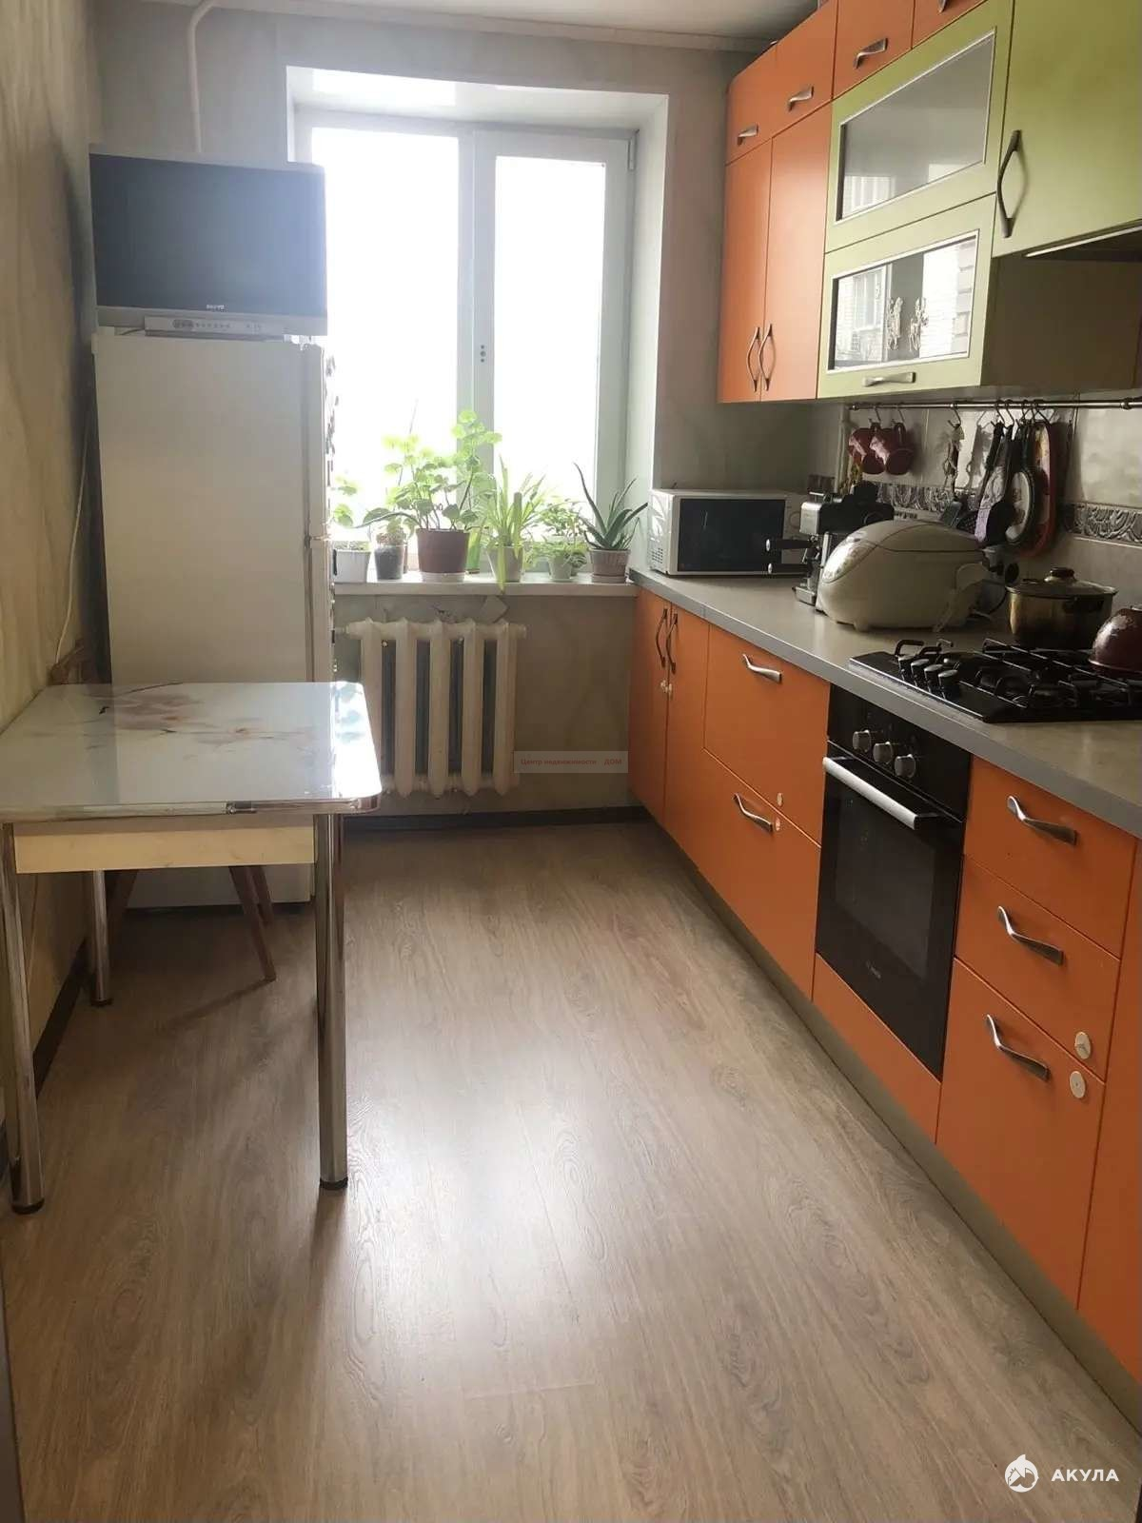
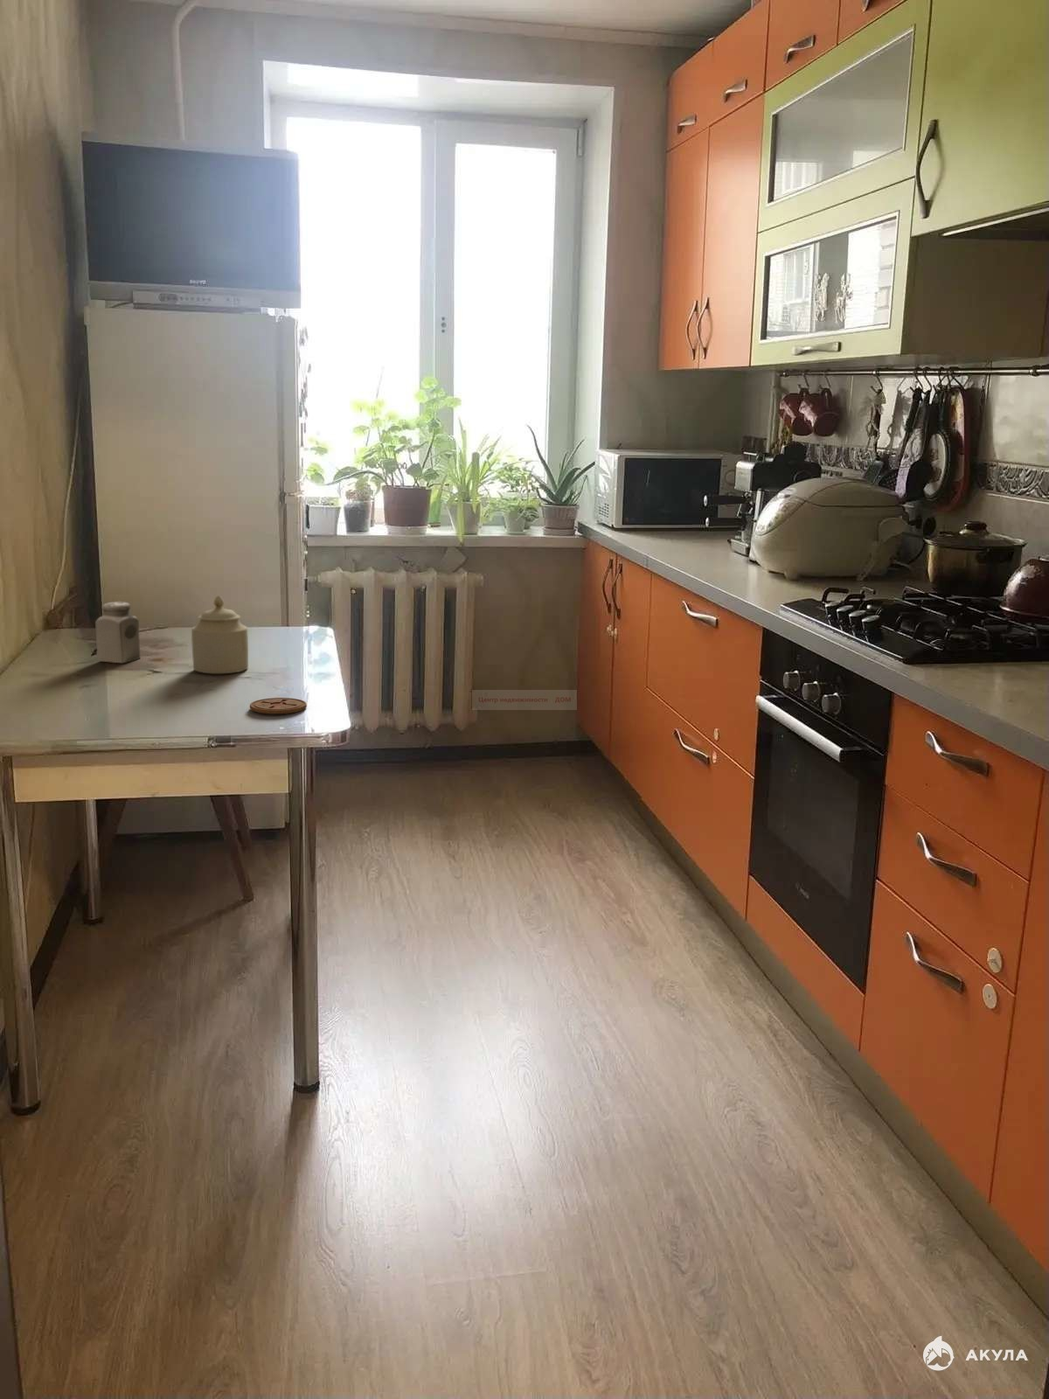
+ sugar bowl [191,595,249,674]
+ coaster [249,697,307,714]
+ salt shaker [95,600,142,663]
